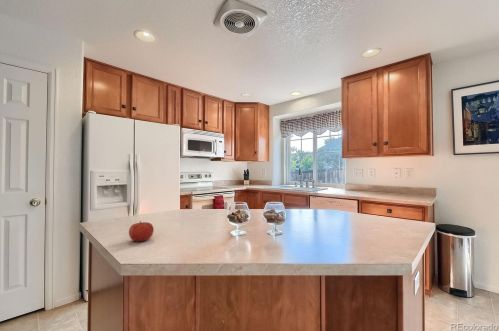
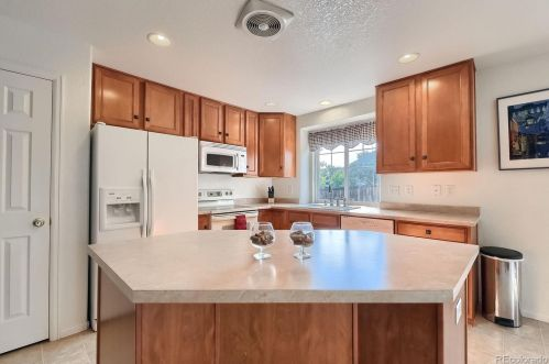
- fruit [128,220,155,242]
